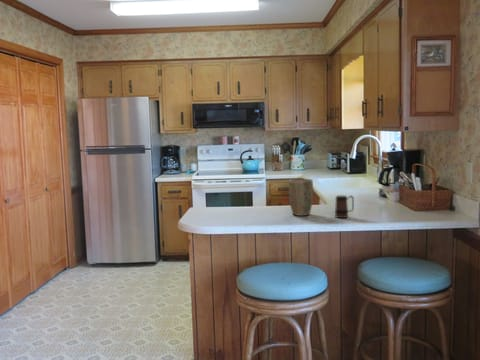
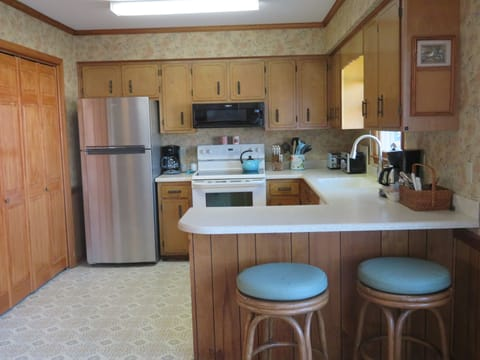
- plant pot [288,178,314,217]
- mug [334,195,355,219]
